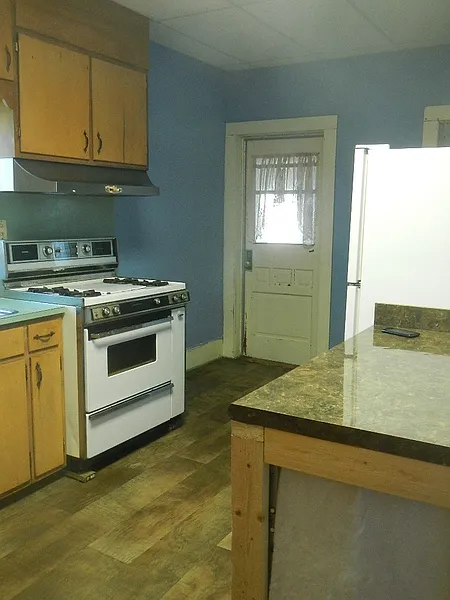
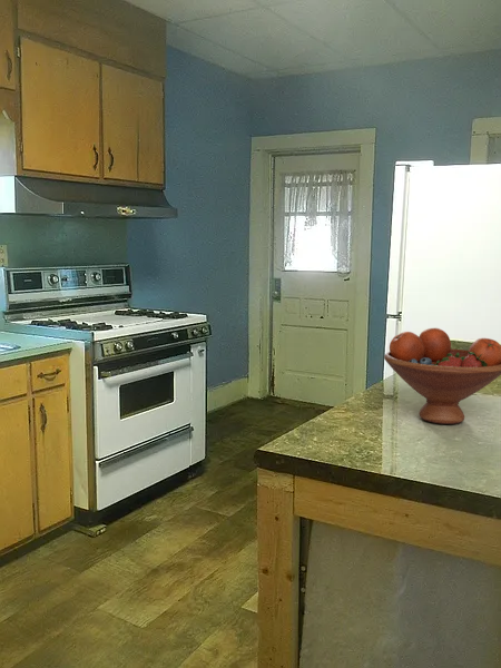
+ fruit bowl [383,327,501,425]
